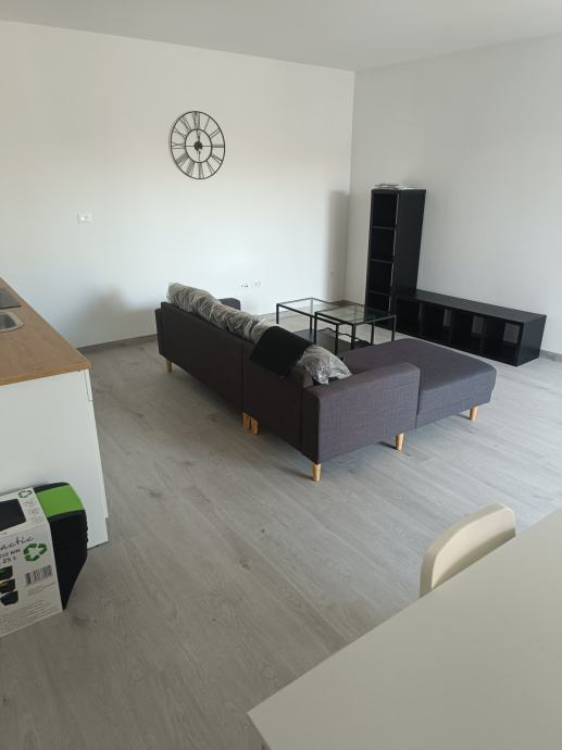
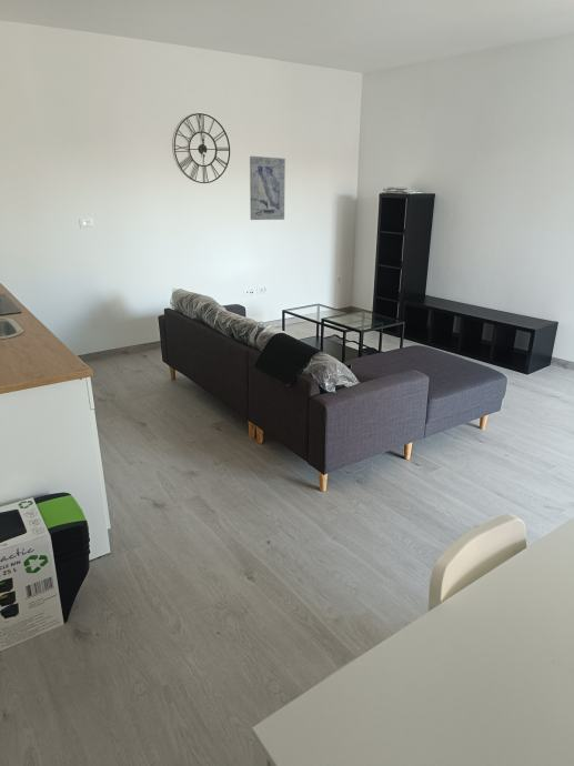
+ wall art [249,155,286,221]
